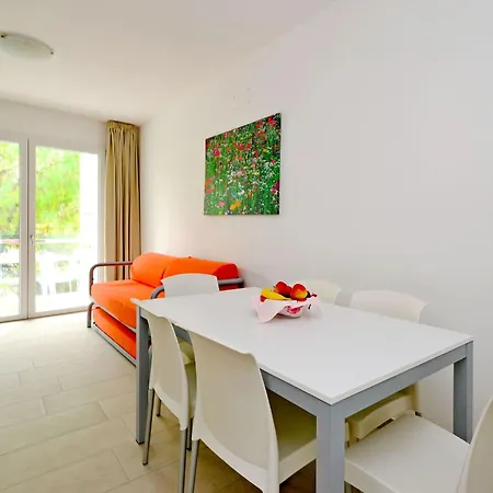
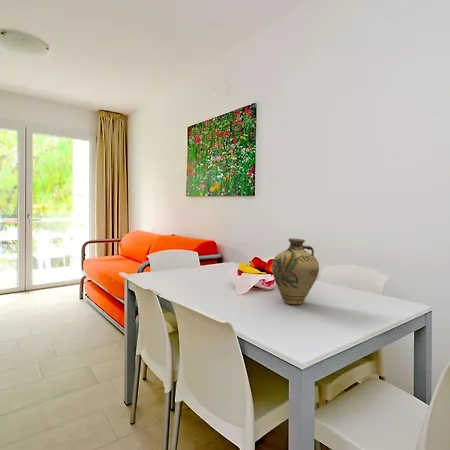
+ jug [271,237,320,305]
